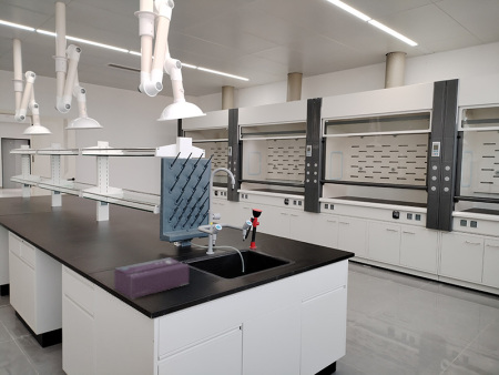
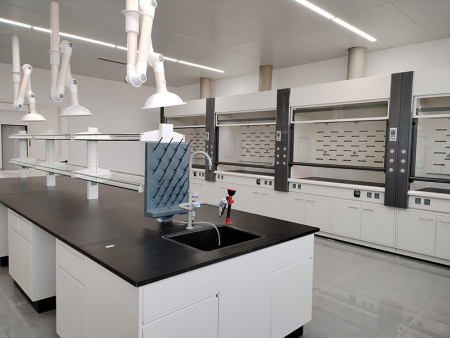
- tissue box [113,256,190,300]
